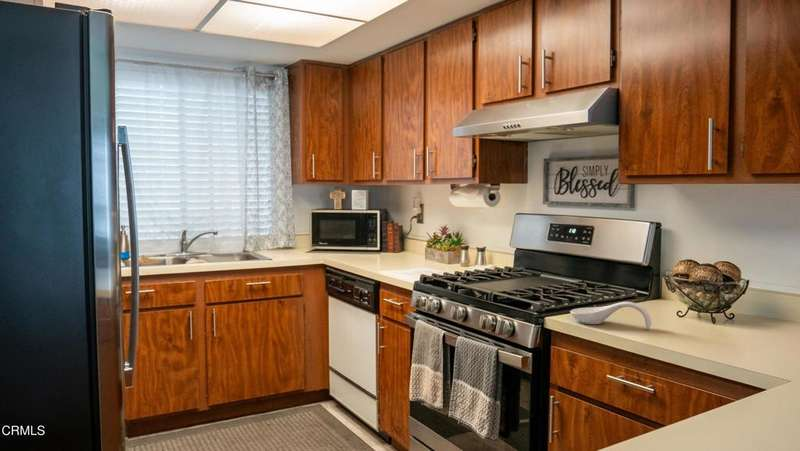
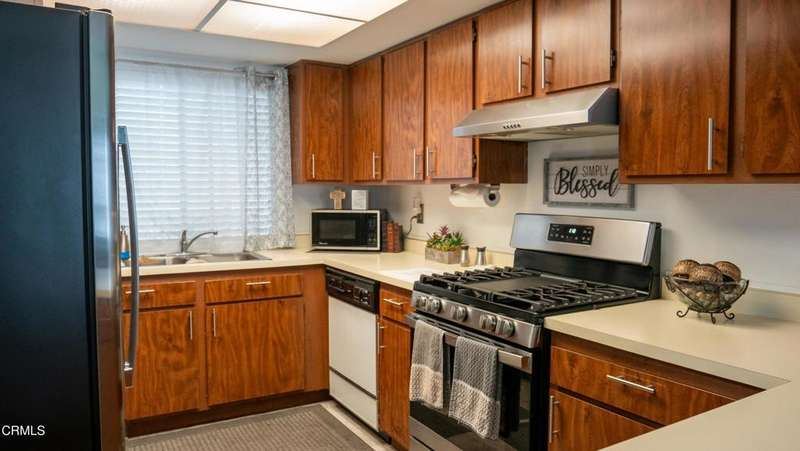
- spoon rest [569,301,652,329]
